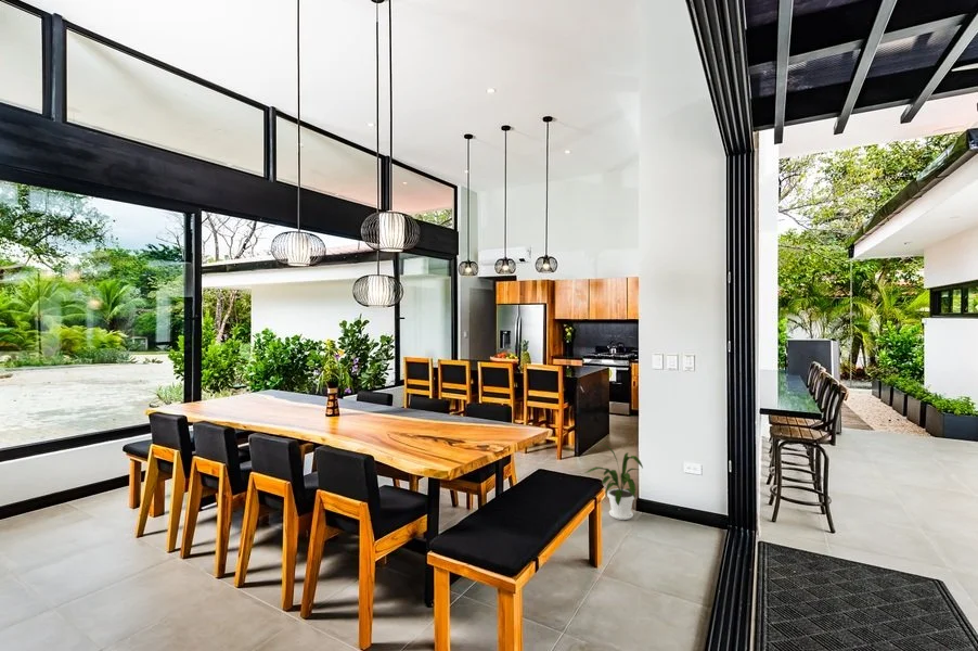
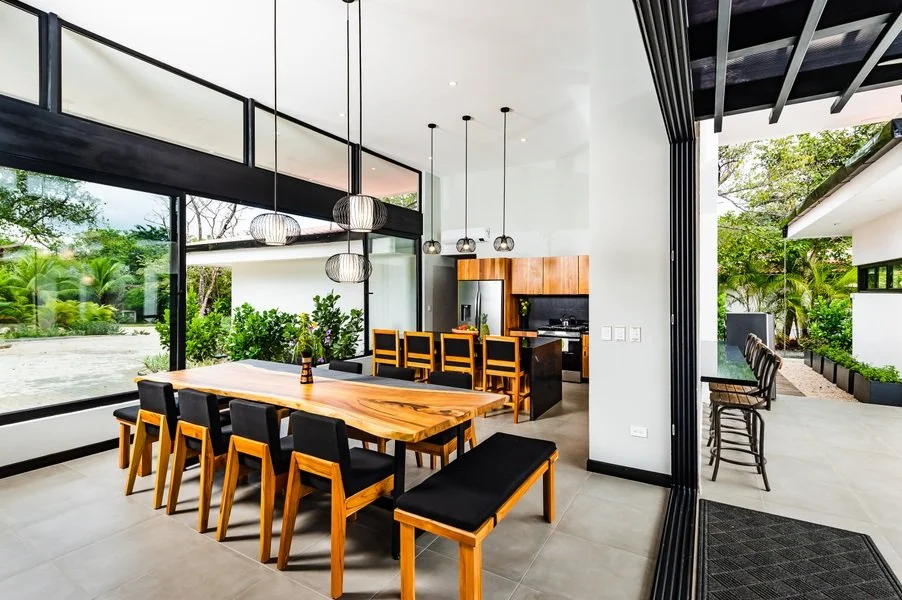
- house plant [583,442,644,521]
